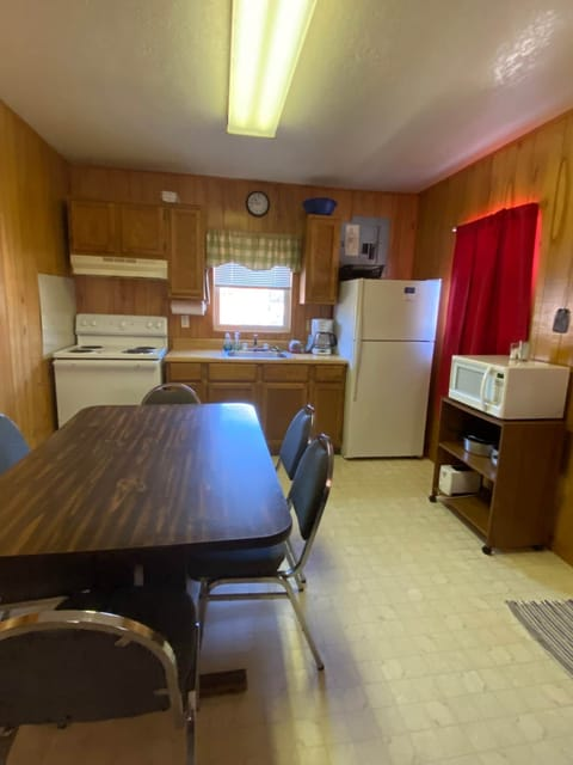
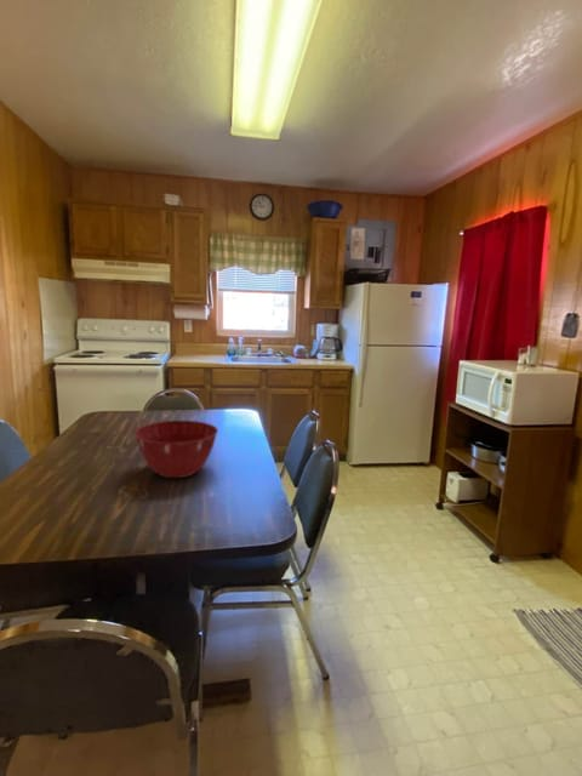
+ mixing bowl [133,420,219,479]
